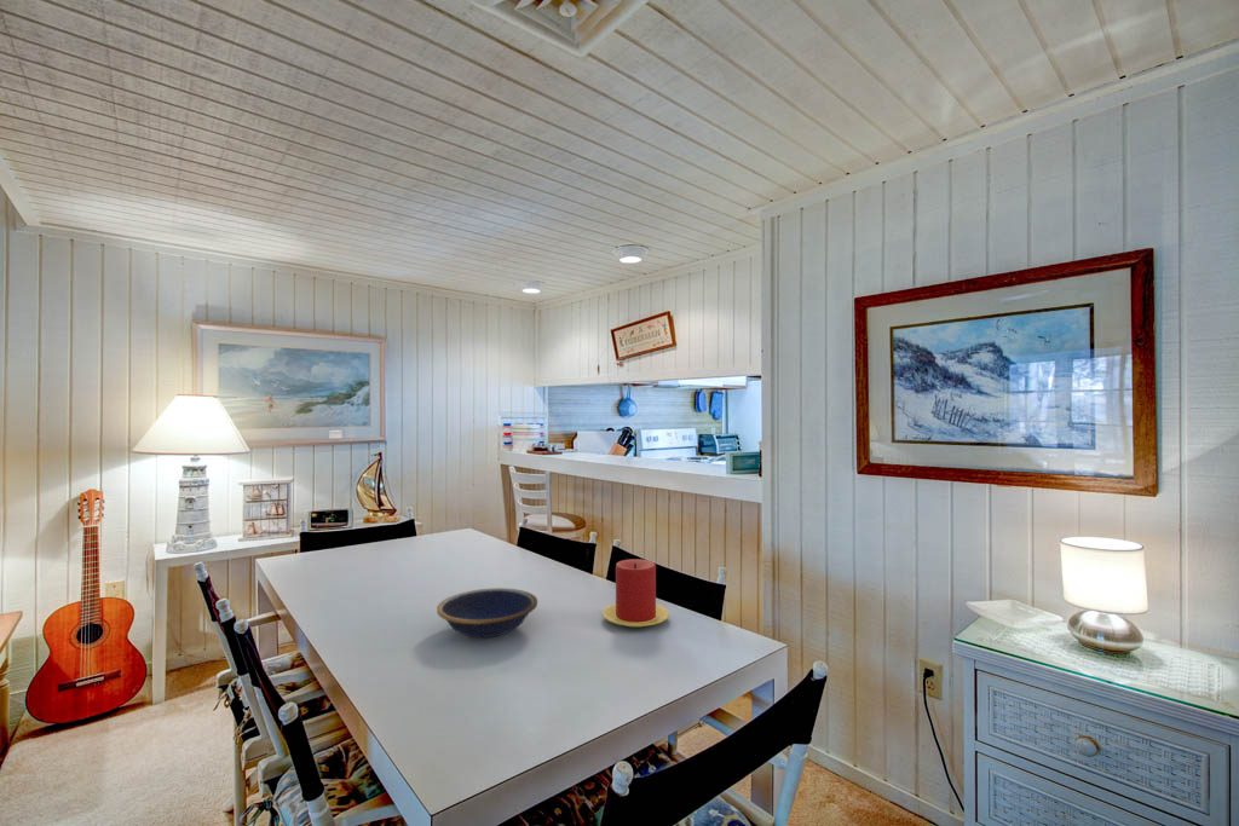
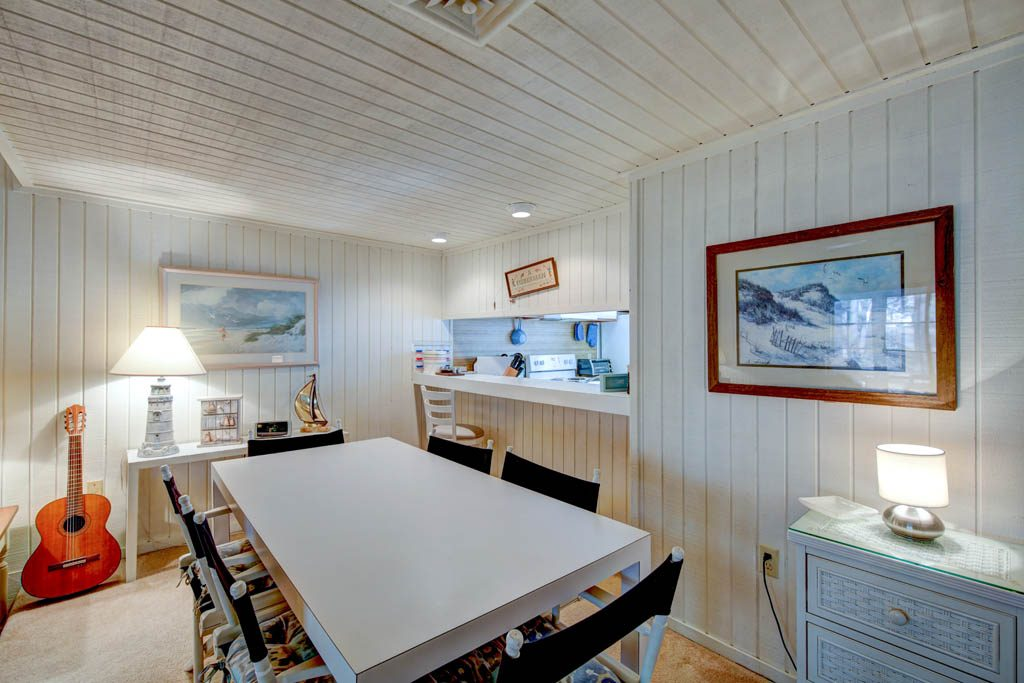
- bowl [436,587,538,639]
- candle [601,558,670,629]
